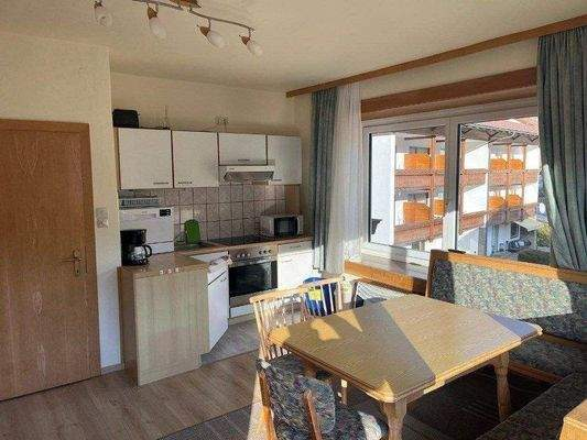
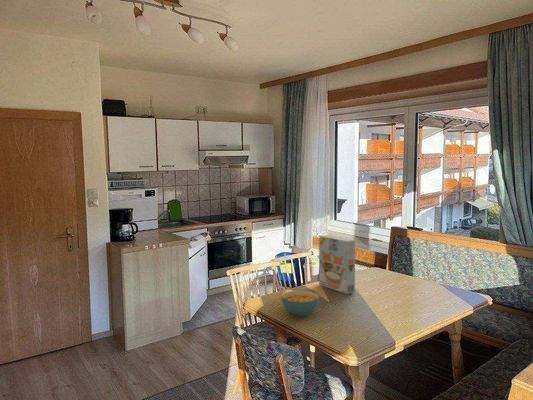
+ cereal box [318,234,356,295]
+ cereal bowl [281,290,321,317]
